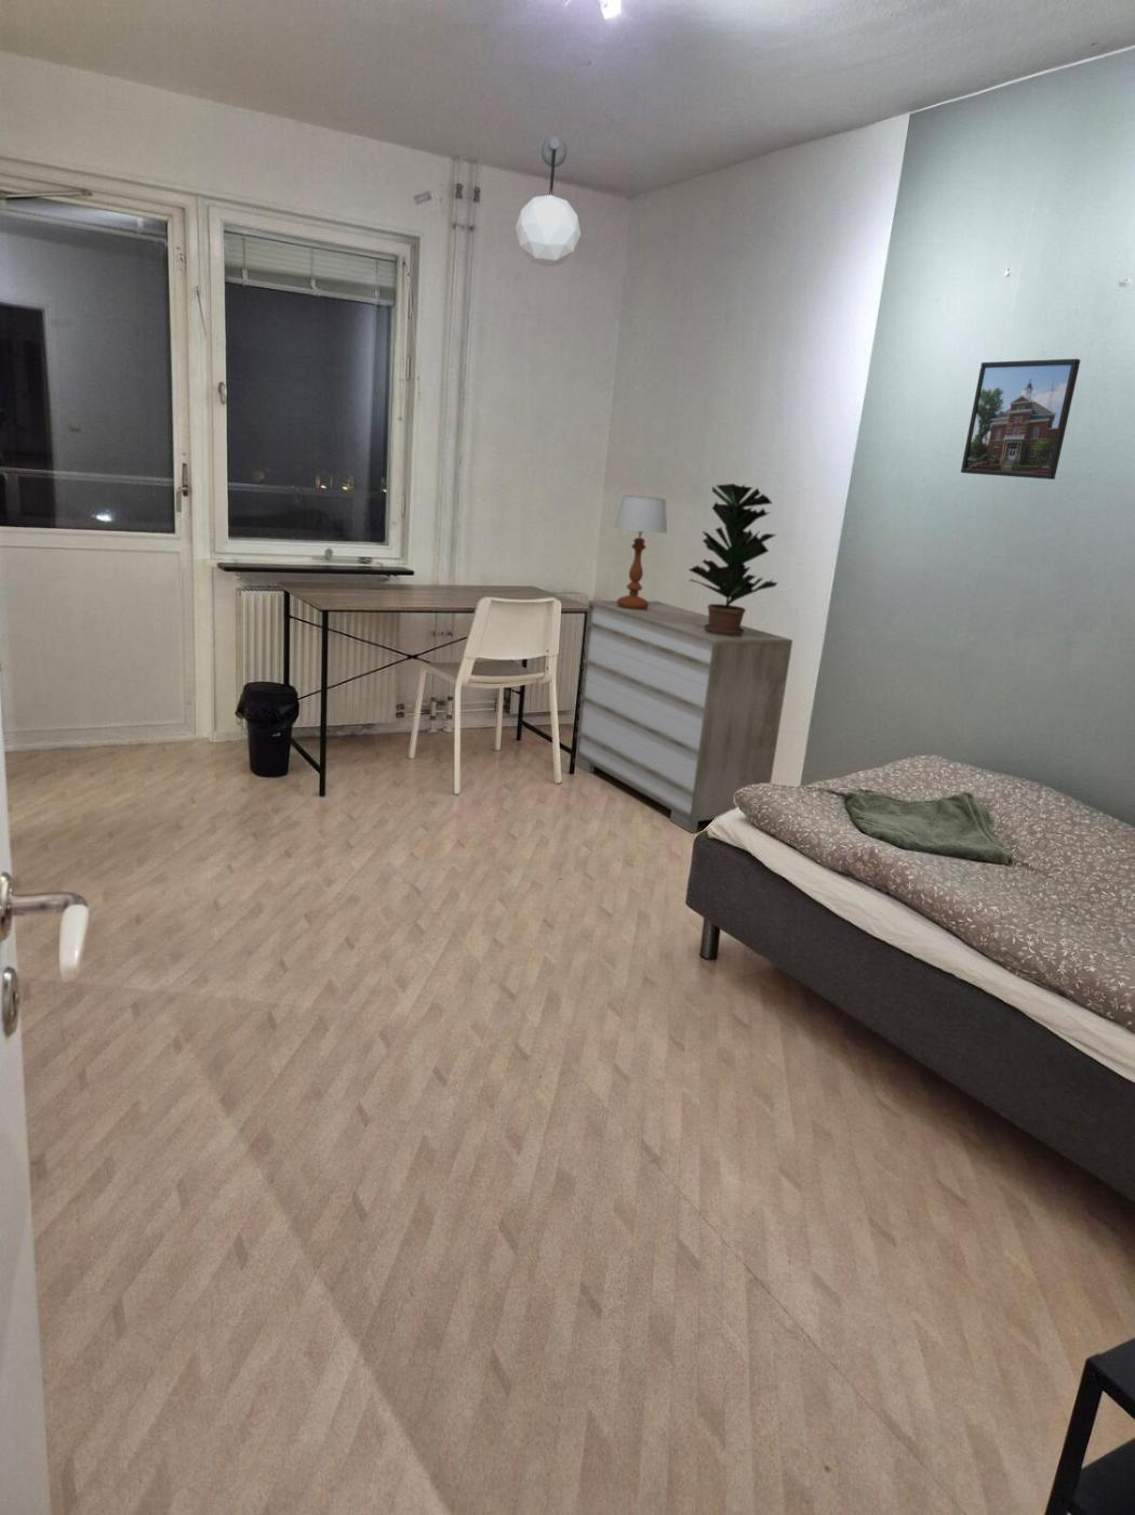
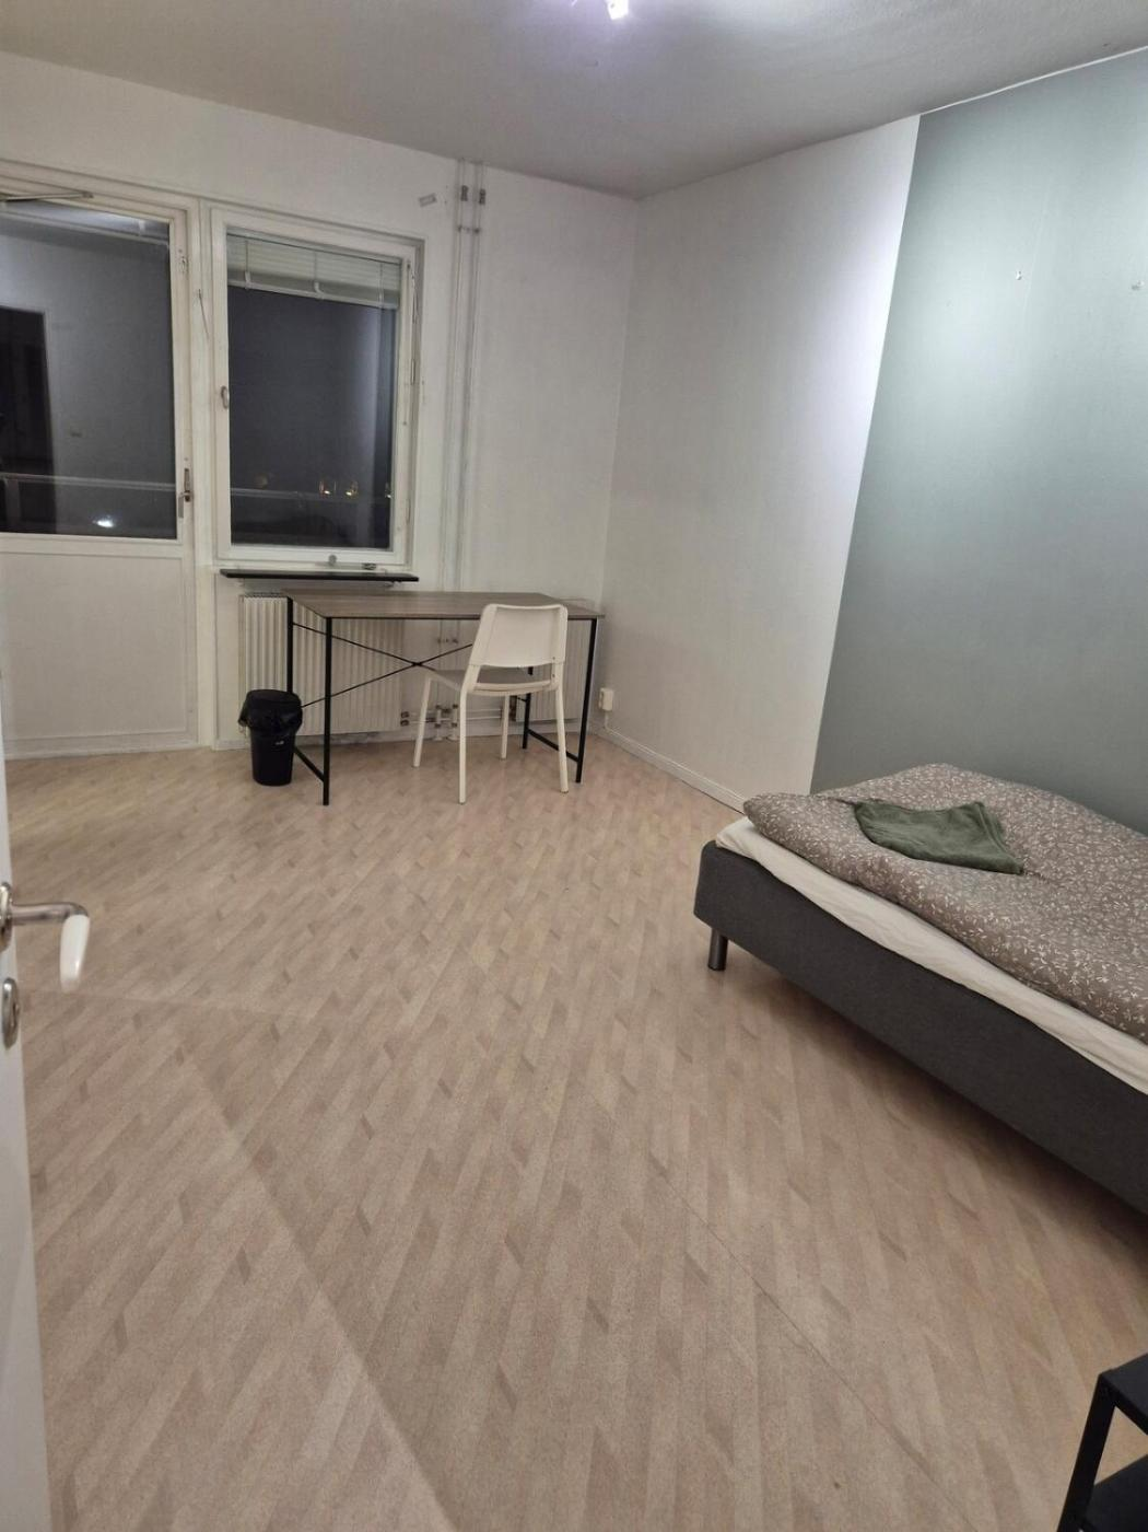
- dresser [573,600,793,834]
- potted plant [688,483,779,636]
- table lamp [613,494,668,610]
- pendant lamp [515,135,582,268]
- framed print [960,358,1081,481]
